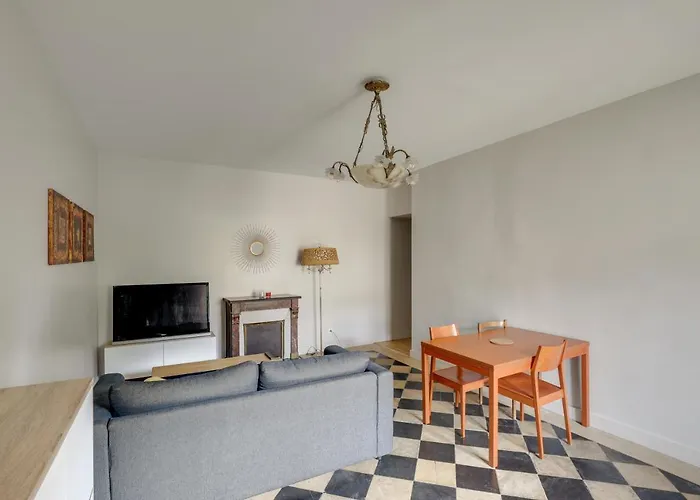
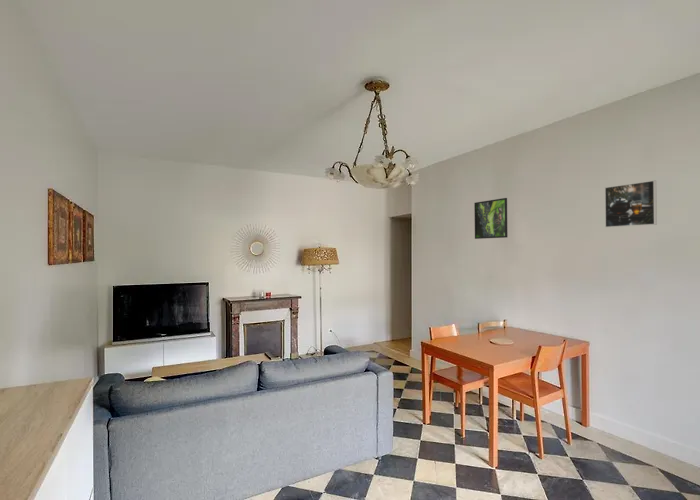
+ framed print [473,197,509,240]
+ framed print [604,179,658,228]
